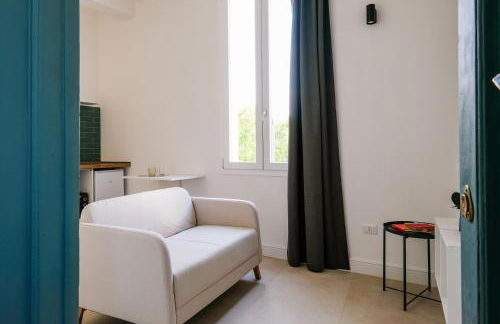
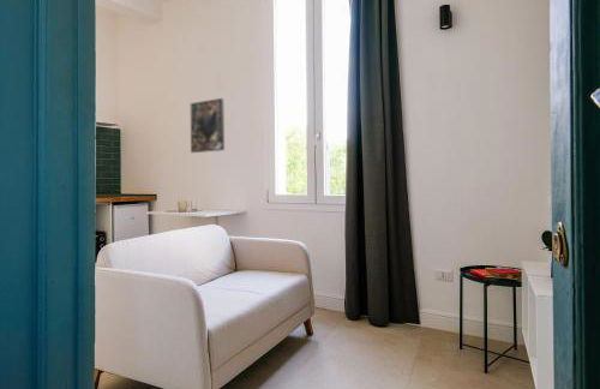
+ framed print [190,97,226,154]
